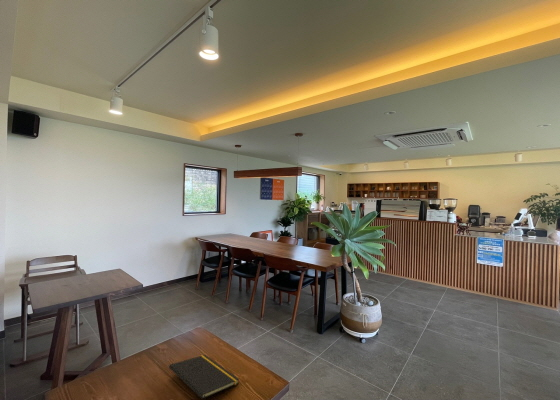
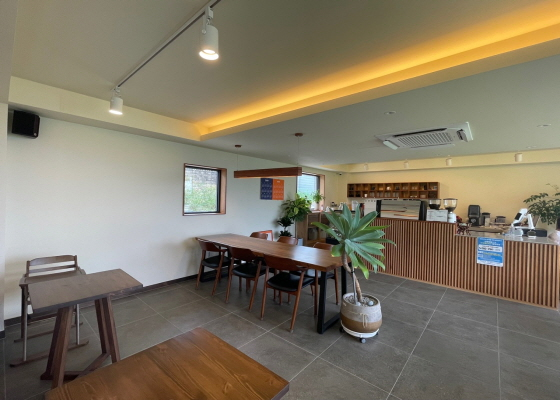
- notepad [168,354,240,400]
